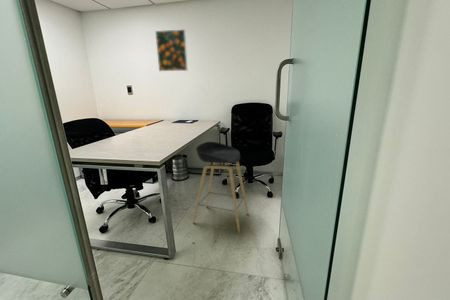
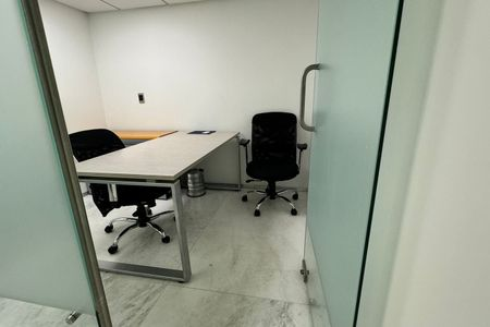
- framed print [154,28,189,72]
- stool [192,141,250,234]
